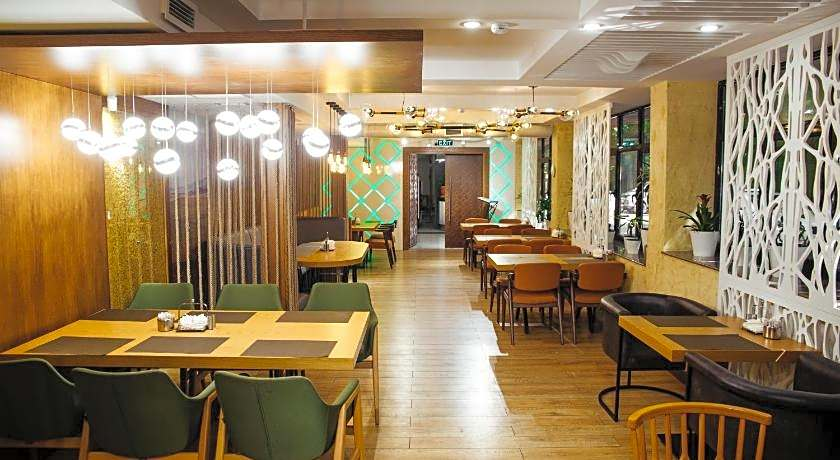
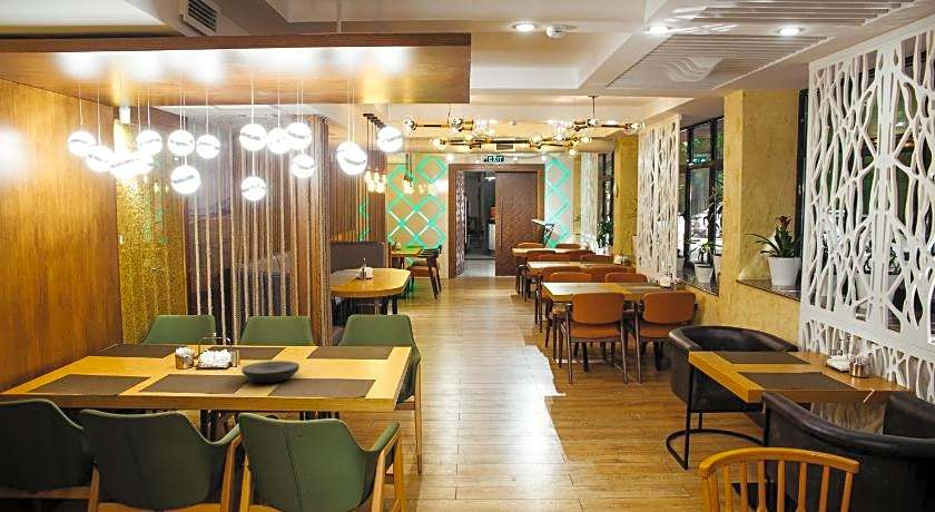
+ plate [240,360,301,384]
